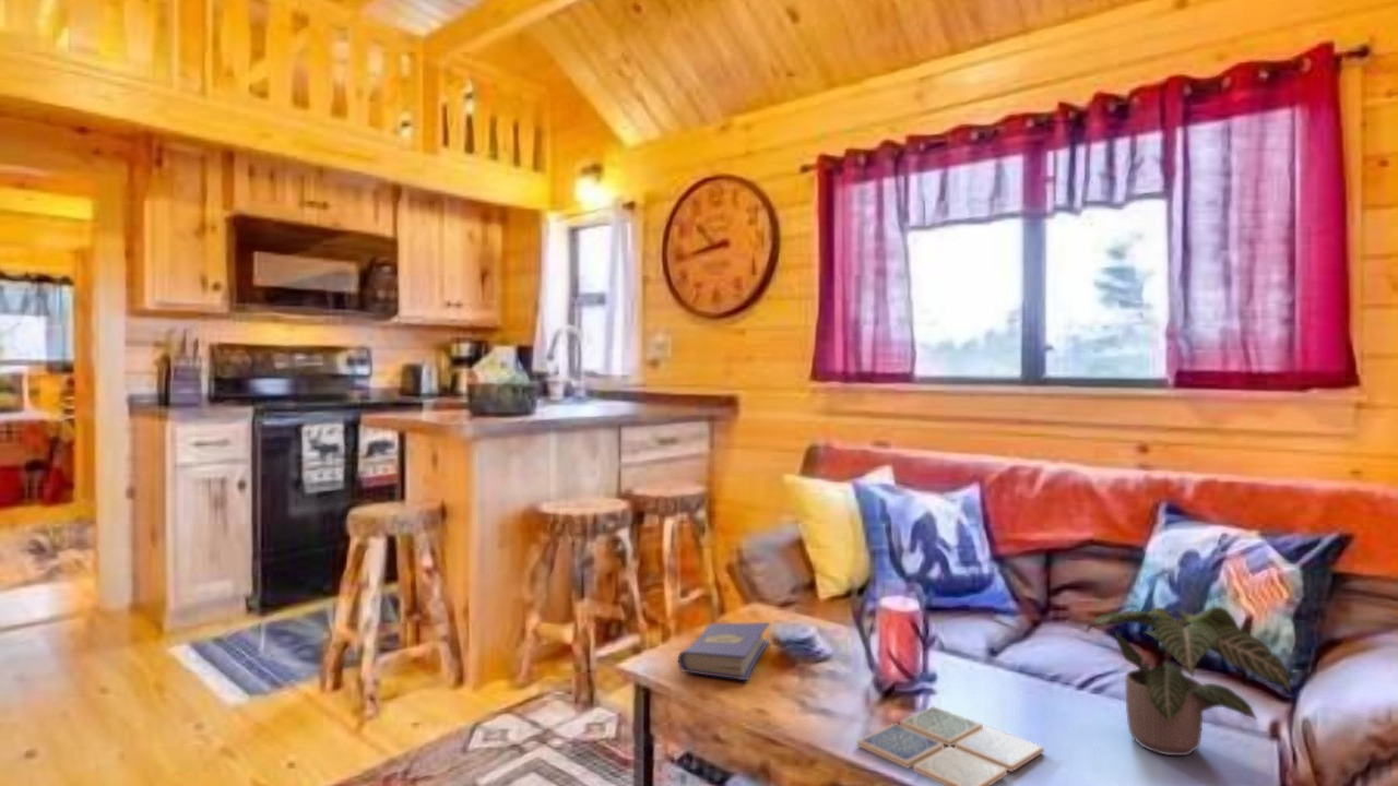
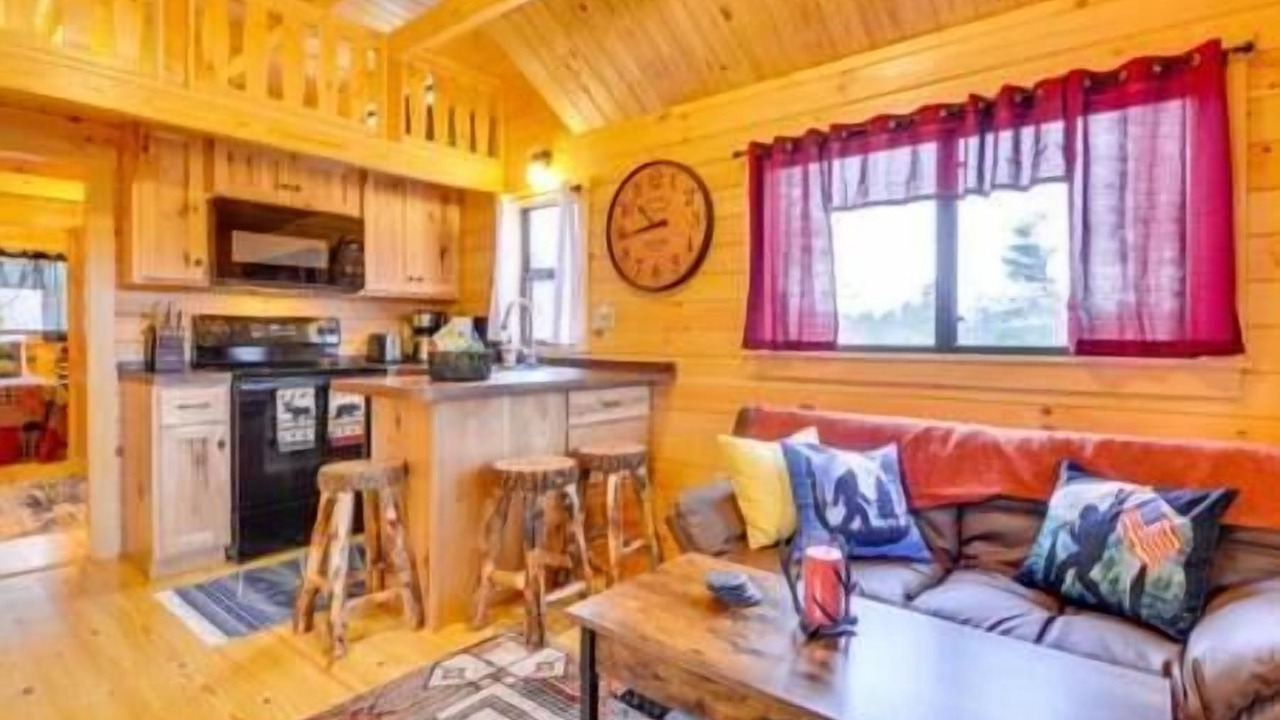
- drink coaster [856,705,1045,786]
- hardcover book [677,621,771,682]
- potted plant [1085,606,1292,757]
